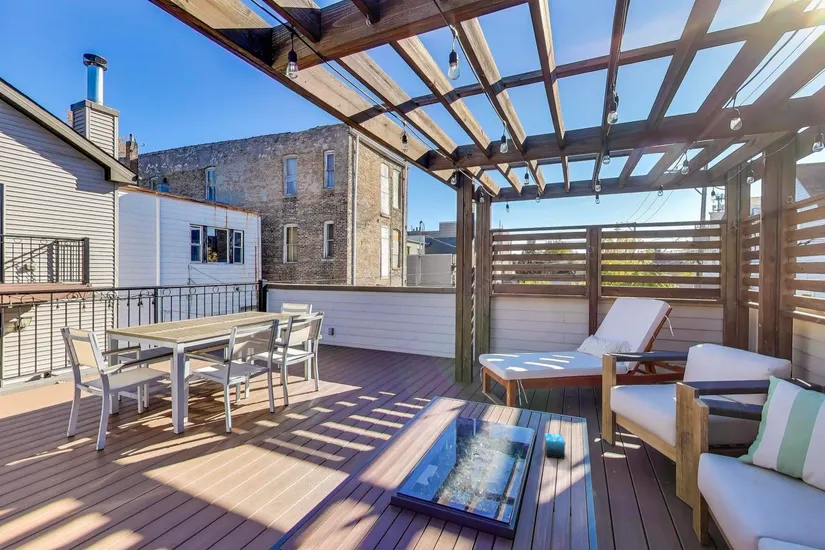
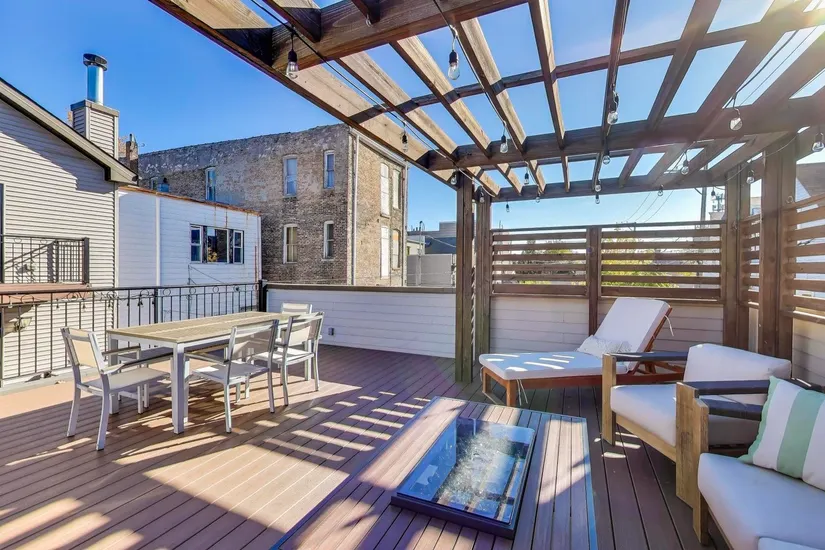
- candle [543,432,566,460]
